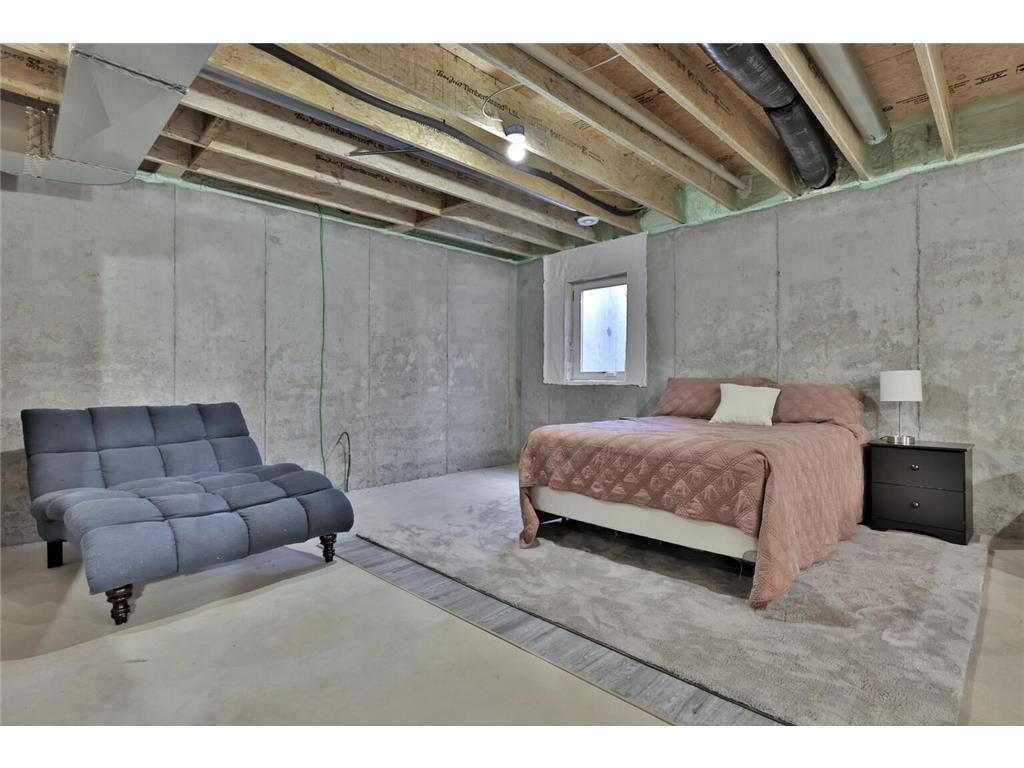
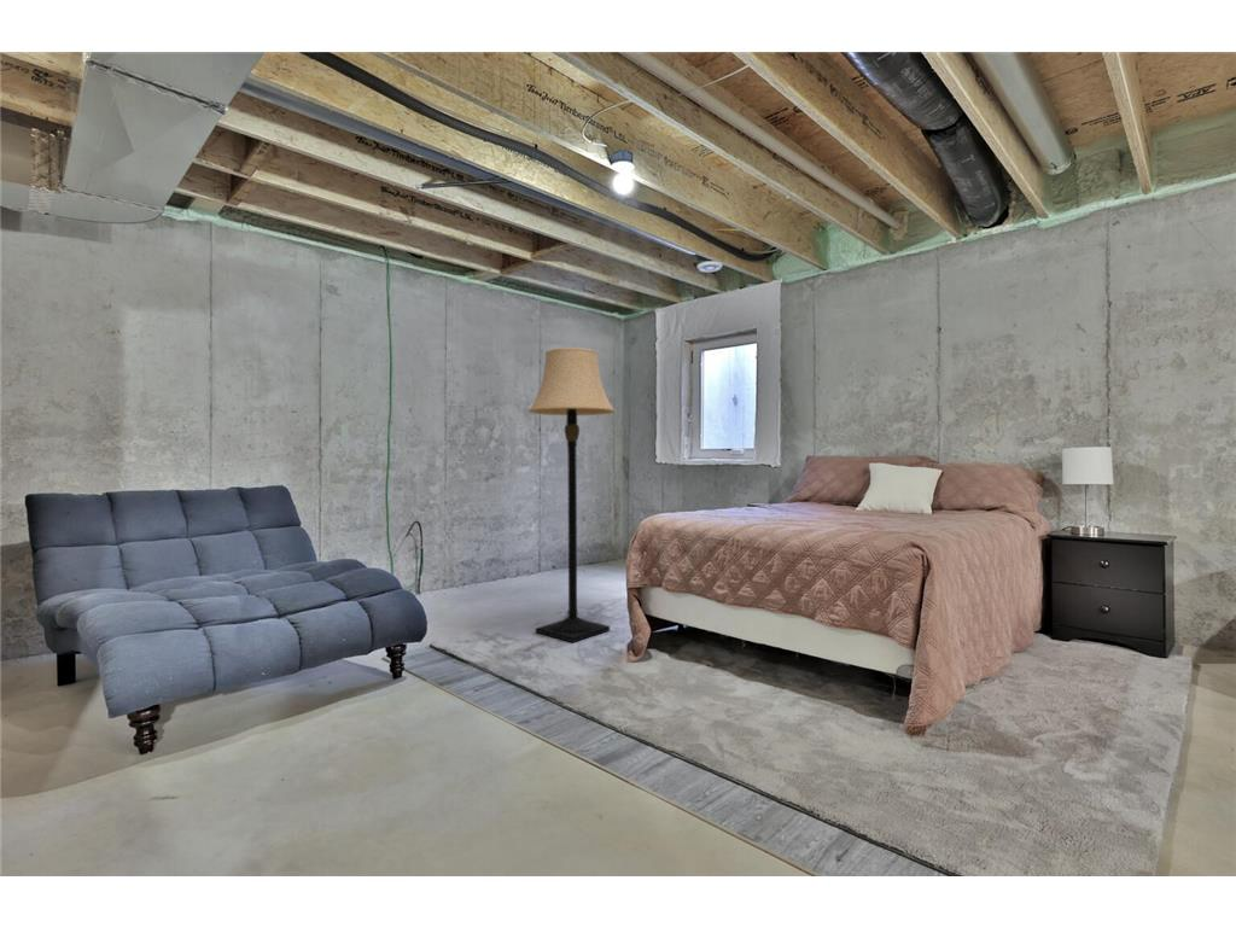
+ lamp [526,346,617,643]
